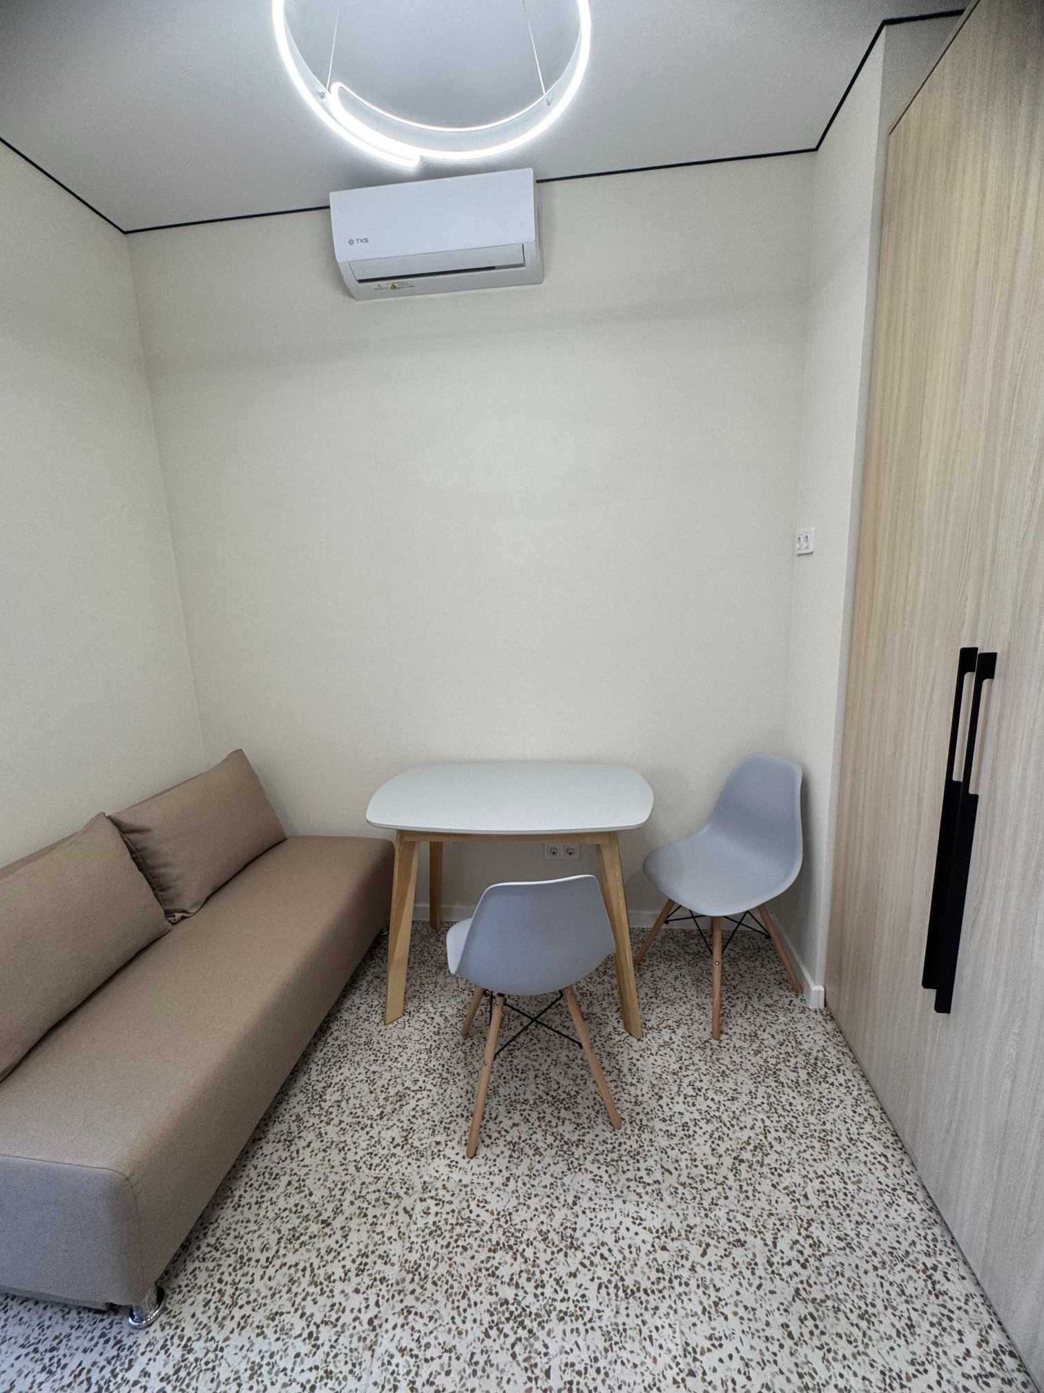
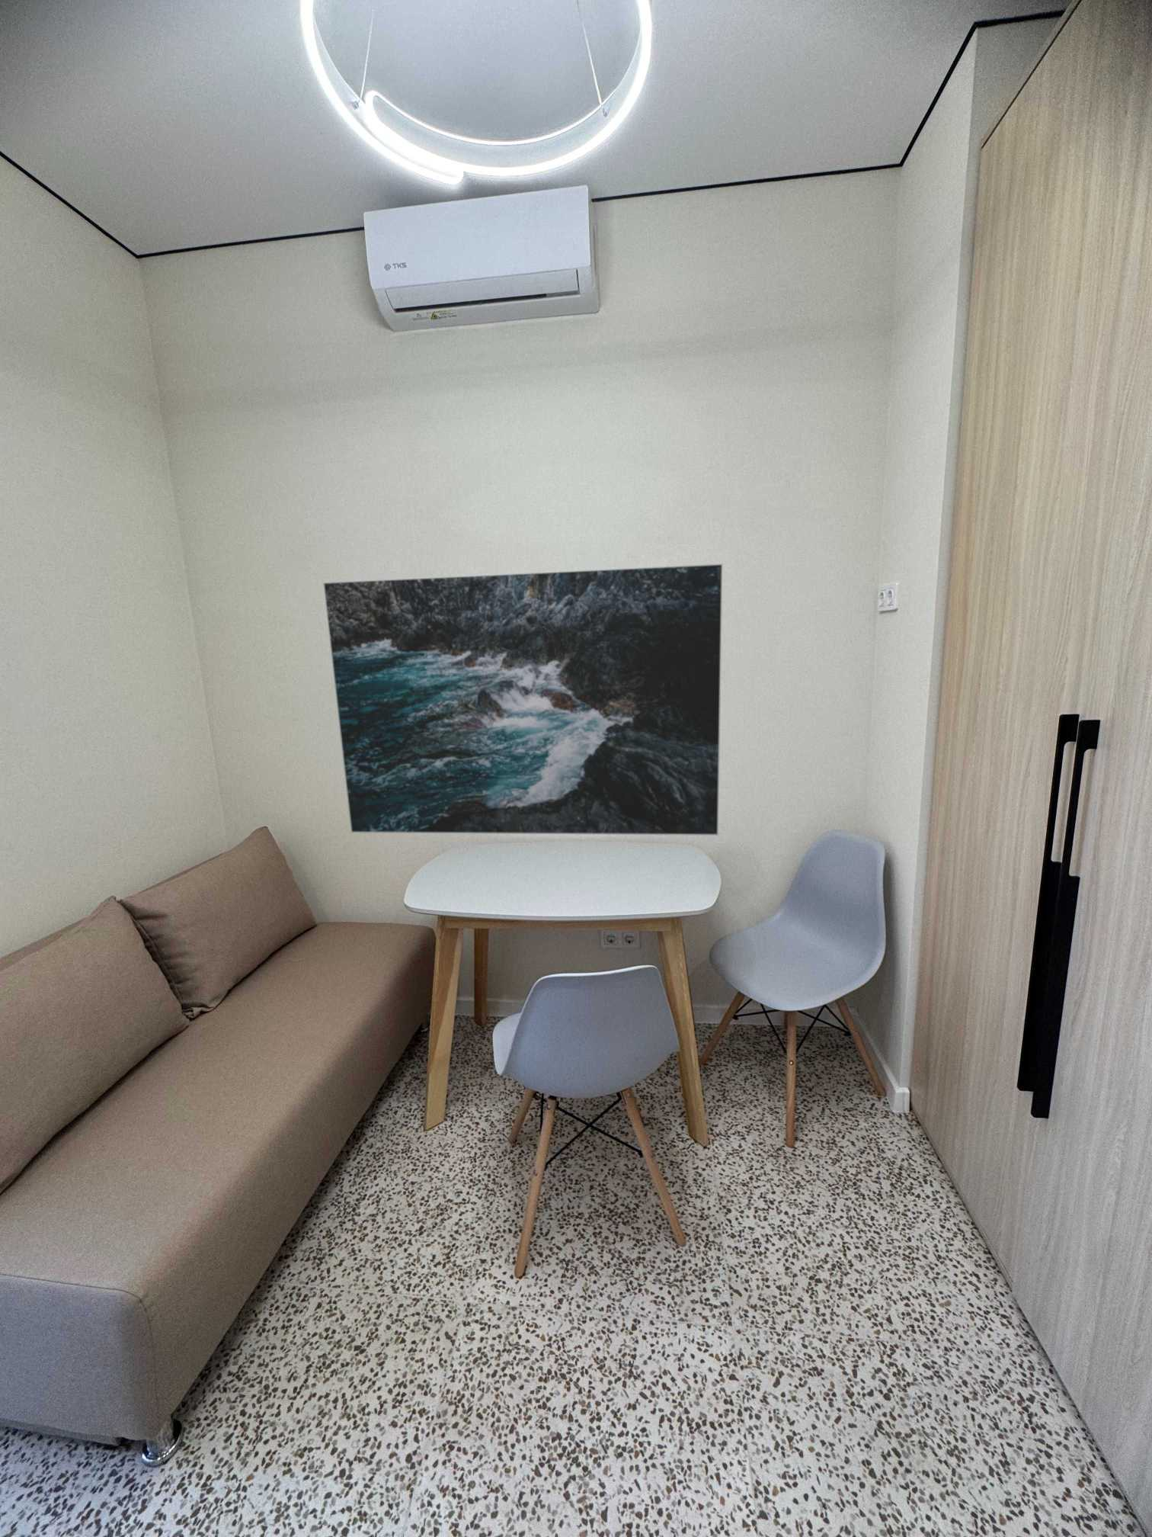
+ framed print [322,563,724,836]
